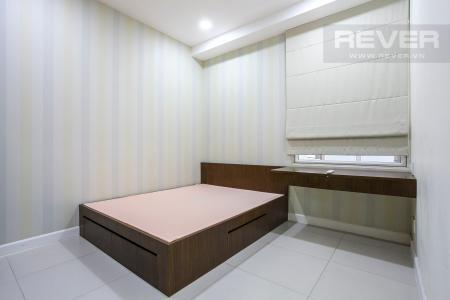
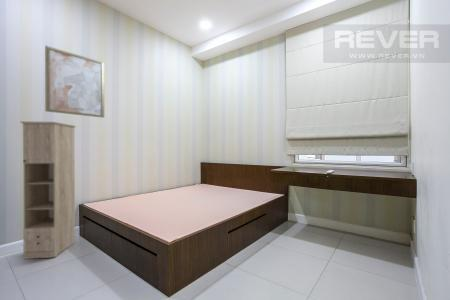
+ wall art [44,45,105,119]
+ storage cabinet [19,120,77,260]
